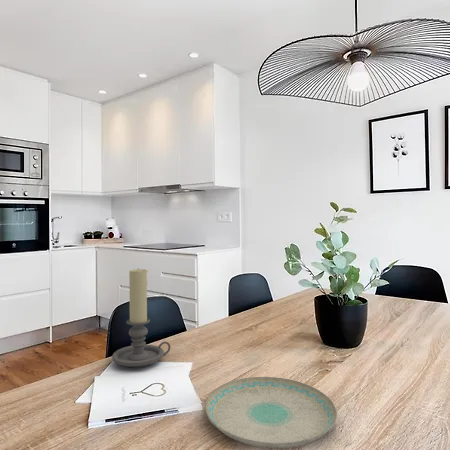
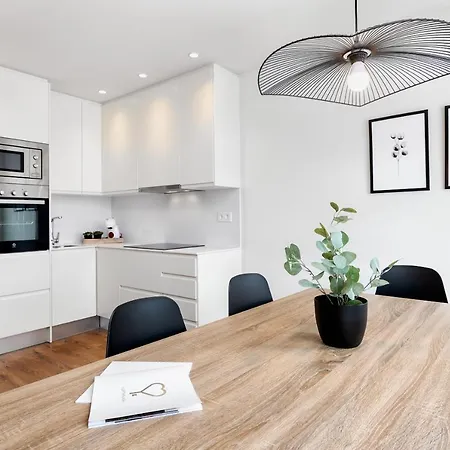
- candle holder [111,267,171,368]
- plate [204,376,338,450]
